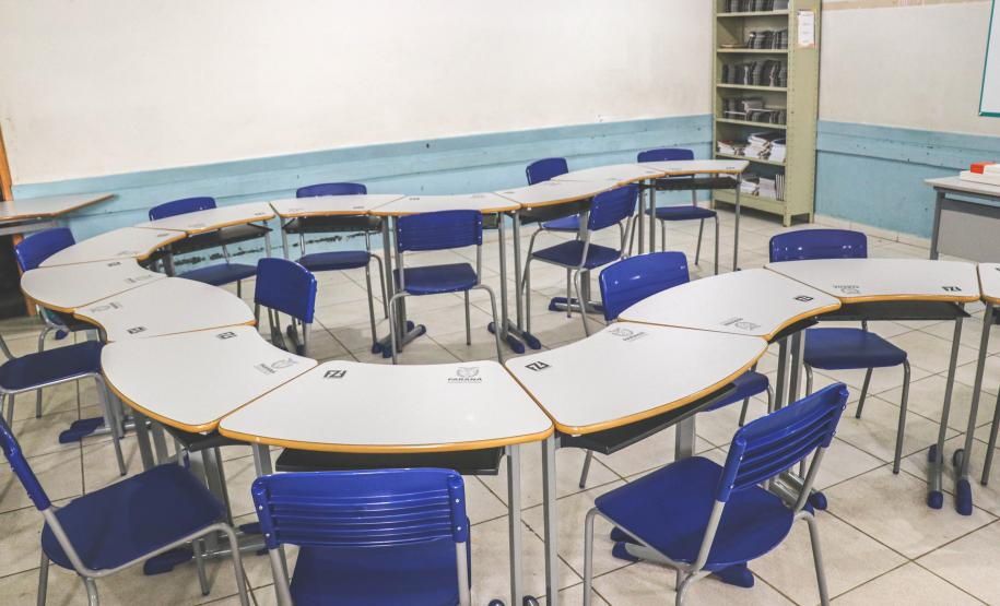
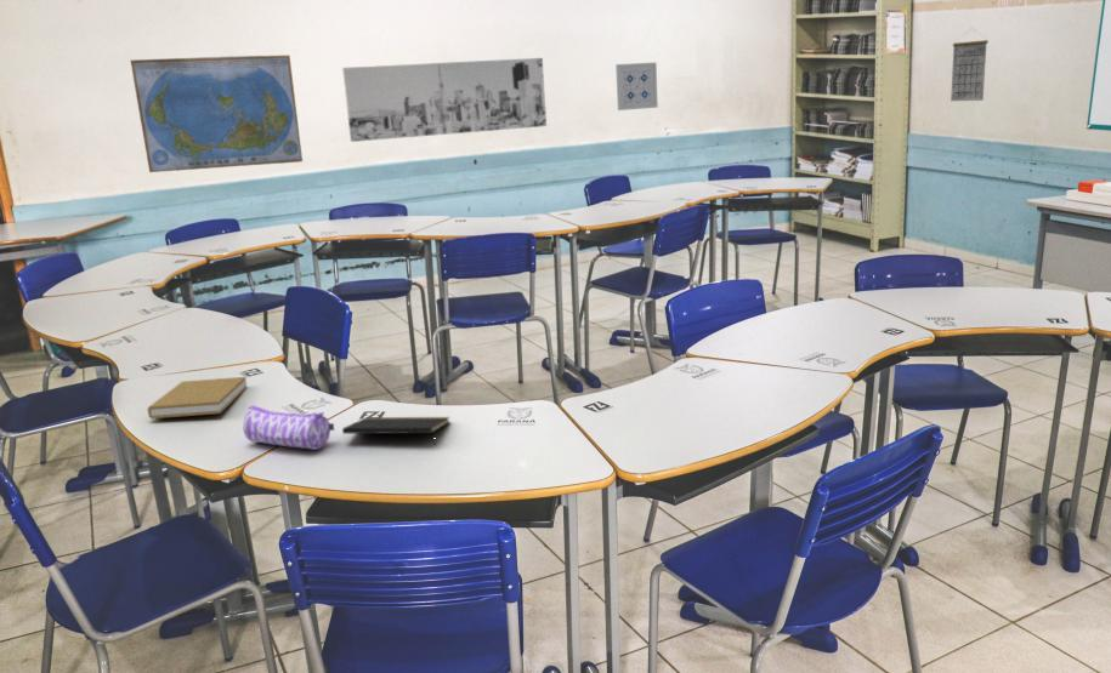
+ wall art [341,57,548,143]
+ wall art [614,61,659,112]
+ pencil case [243,404,335,450]
+ book [147,376,248,420]
+ notepad [341,416,450,445]
+ calendar [950,27,990,102]
+ world map [130,53,304,173]
